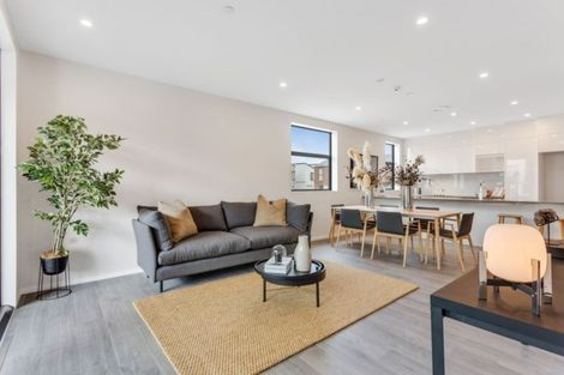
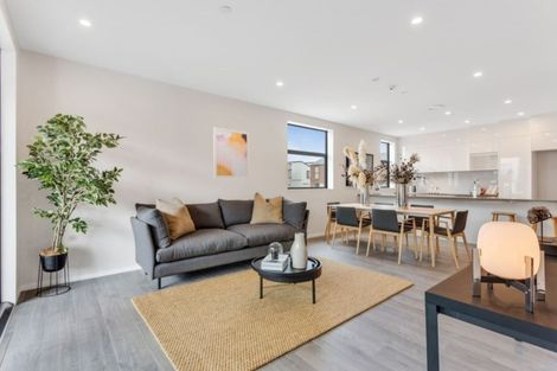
+ wall art [212,127,250,180]
